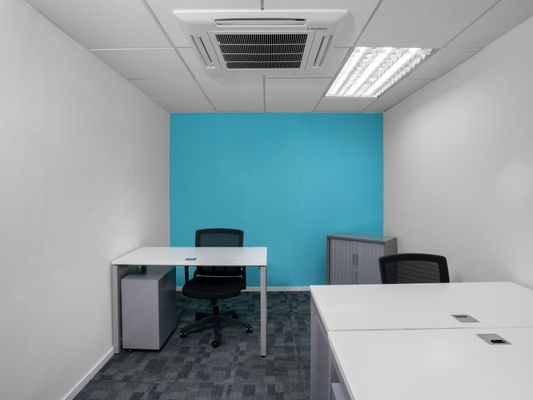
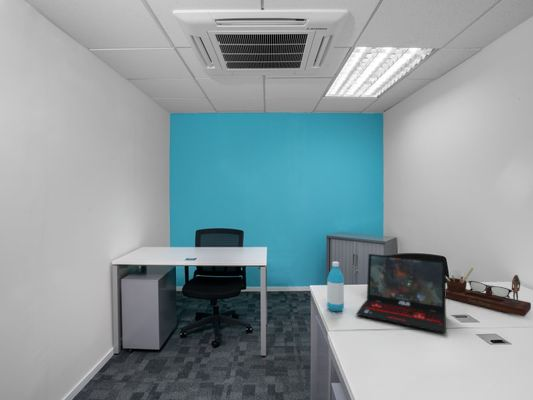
+ desk organizer [446,267,532,317]
+ water bottle [326,261,345,312]
+ laptop [355,253,447,334]
